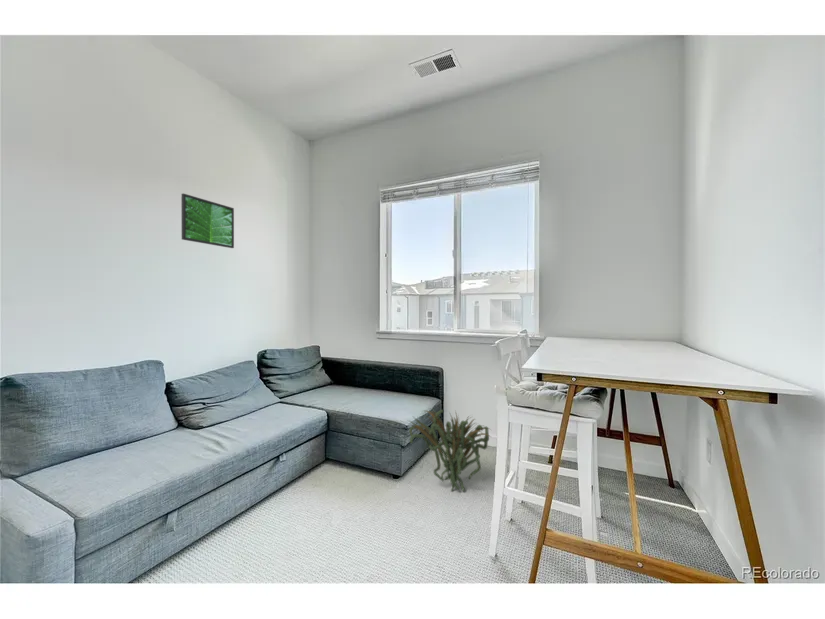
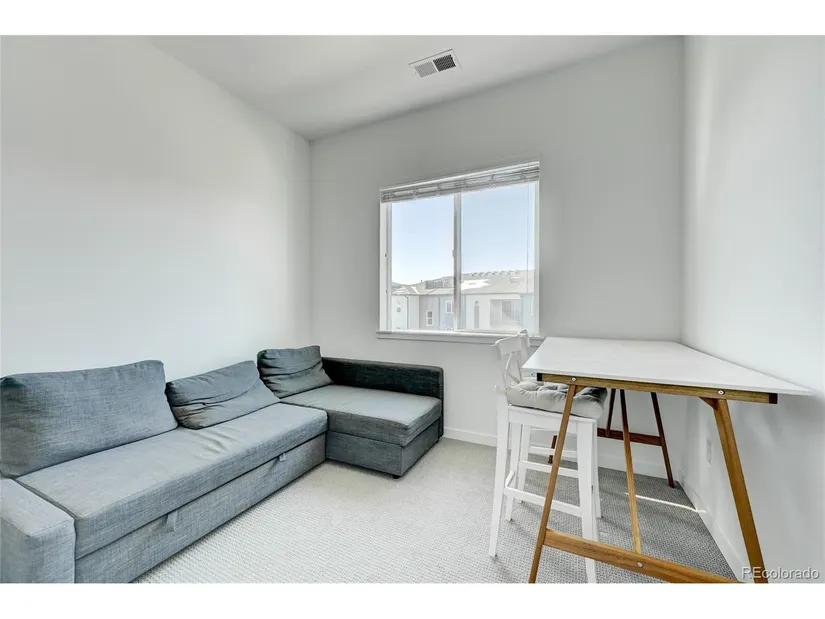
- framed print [180,192,235,249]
- decorative plant [407,406,492,492]
